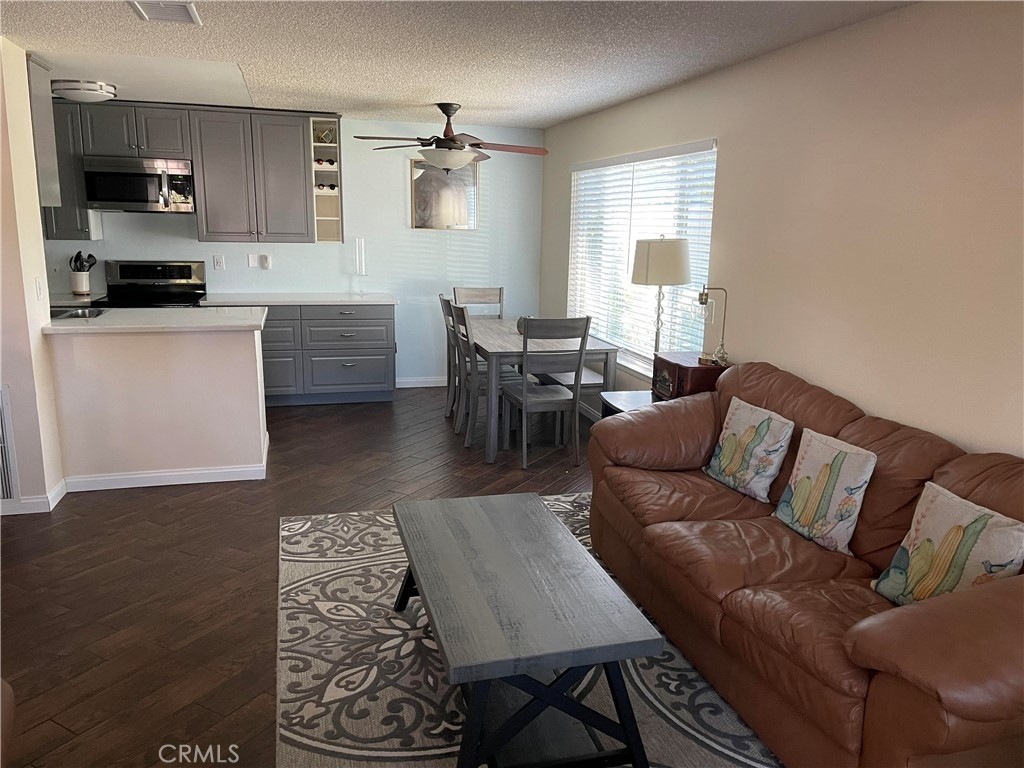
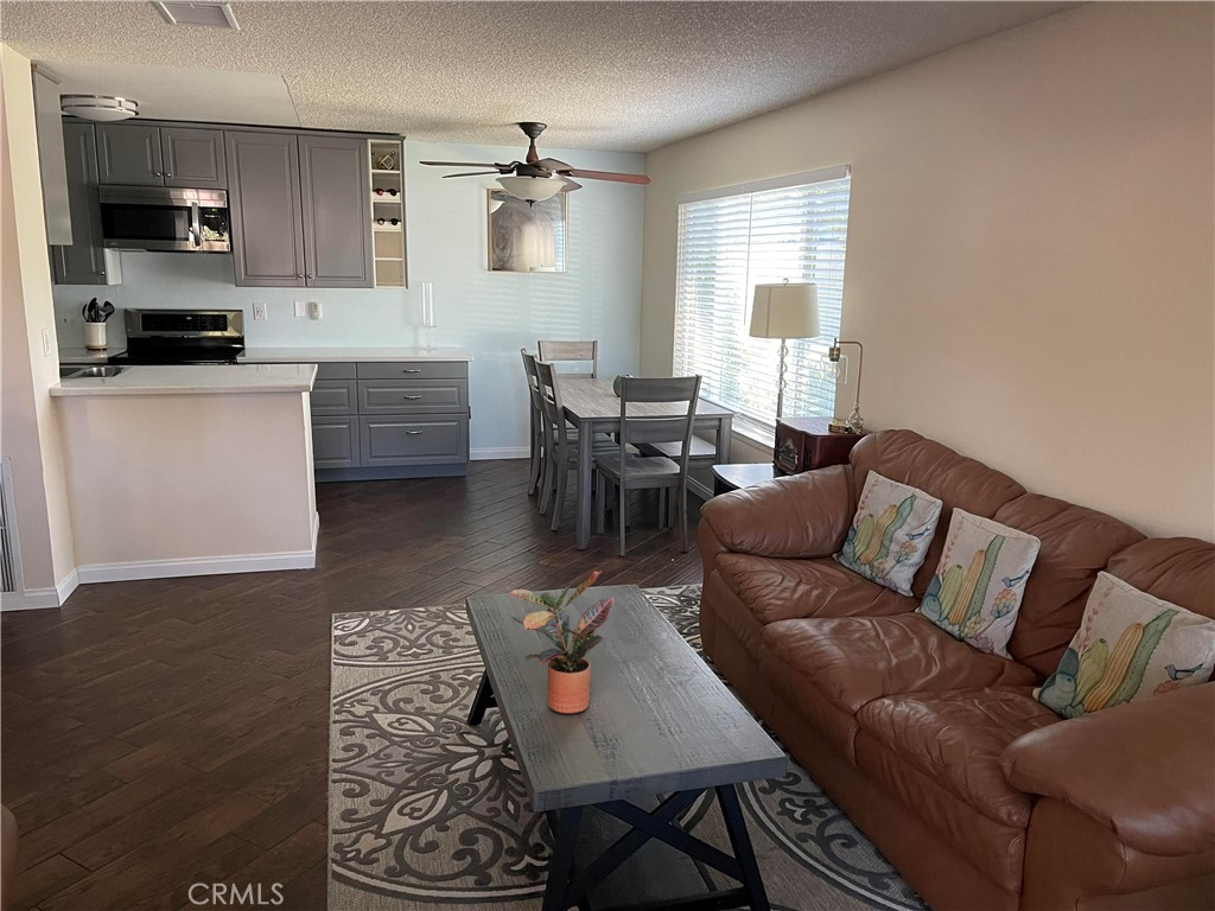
+ potted plant [507,571,616,714]
